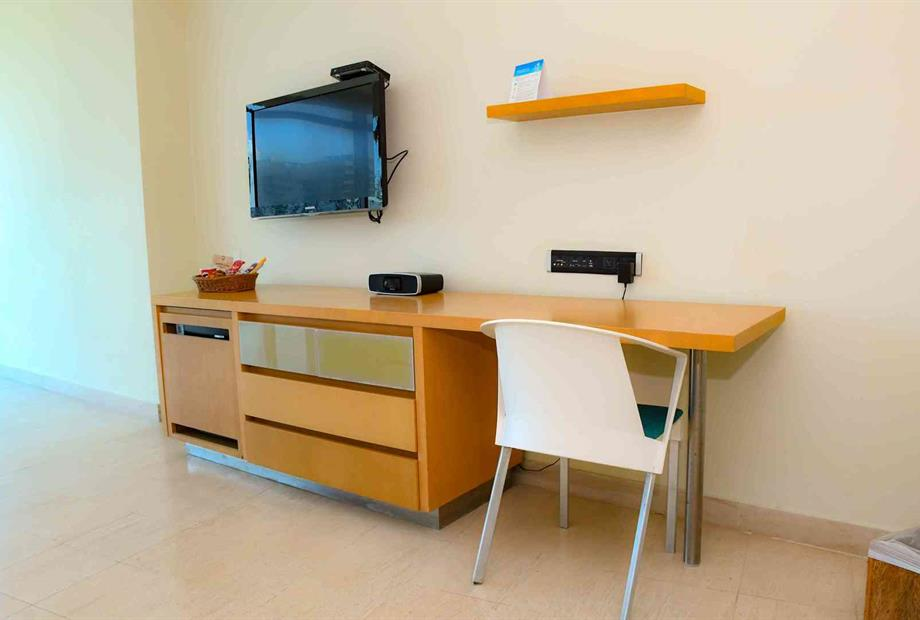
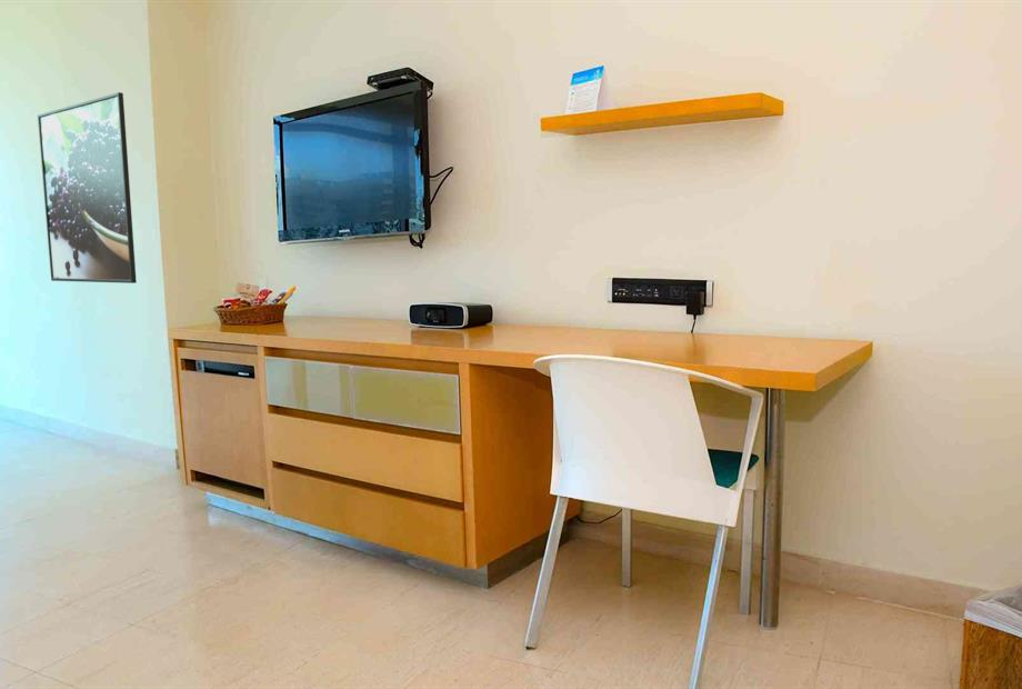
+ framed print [37,91,138,284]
